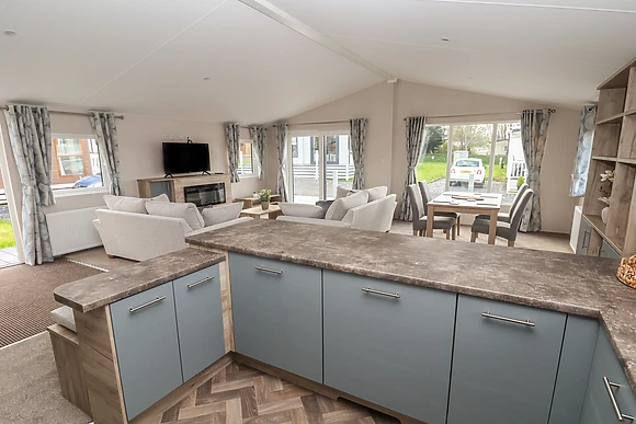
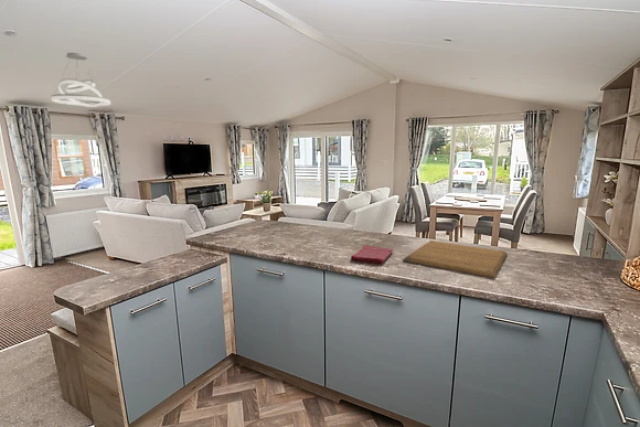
+ pendant light [51,52,111,108]
+ chopping board [402,239,509,279]
+ dish towel [350,244,394,265]
